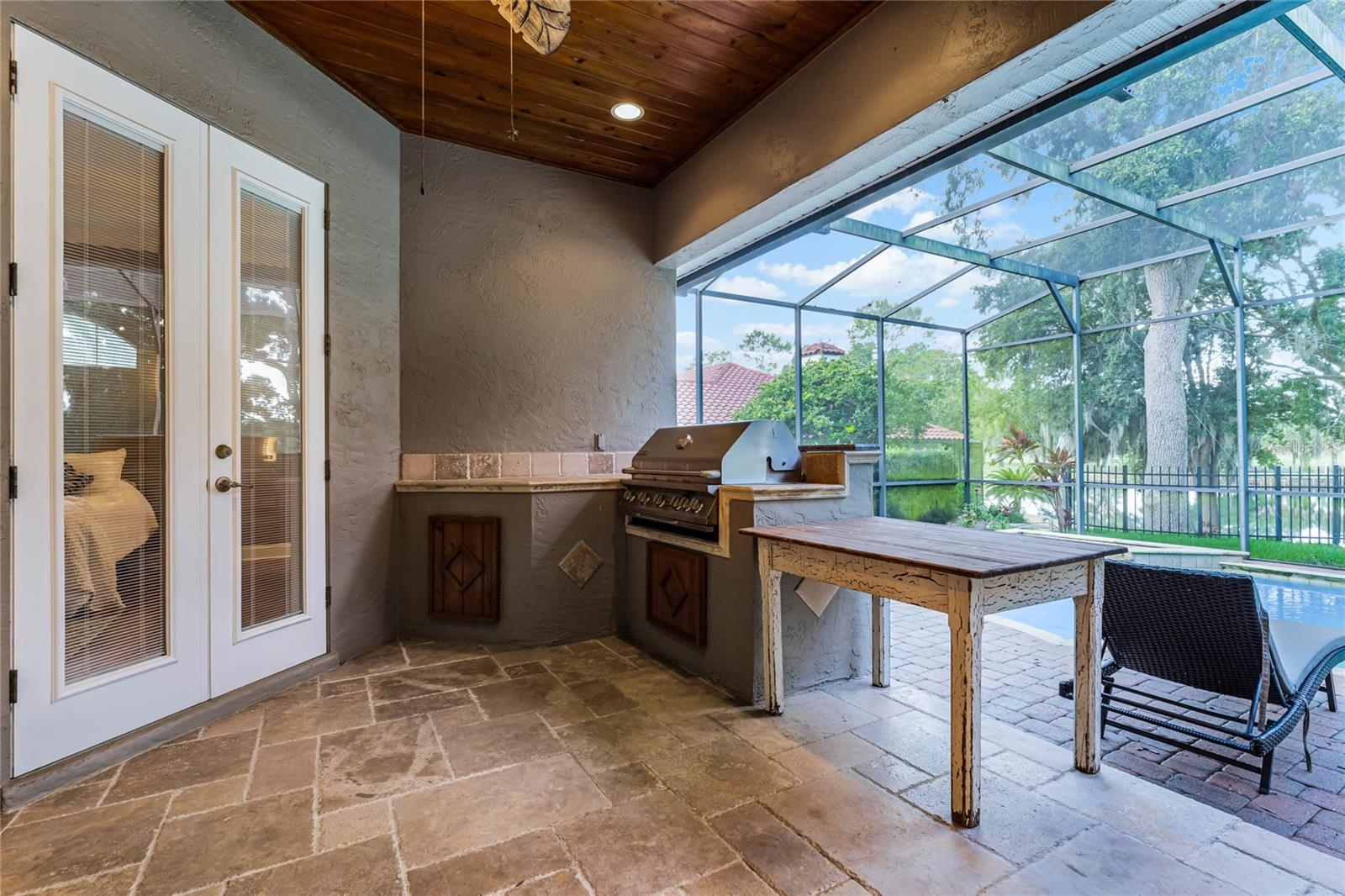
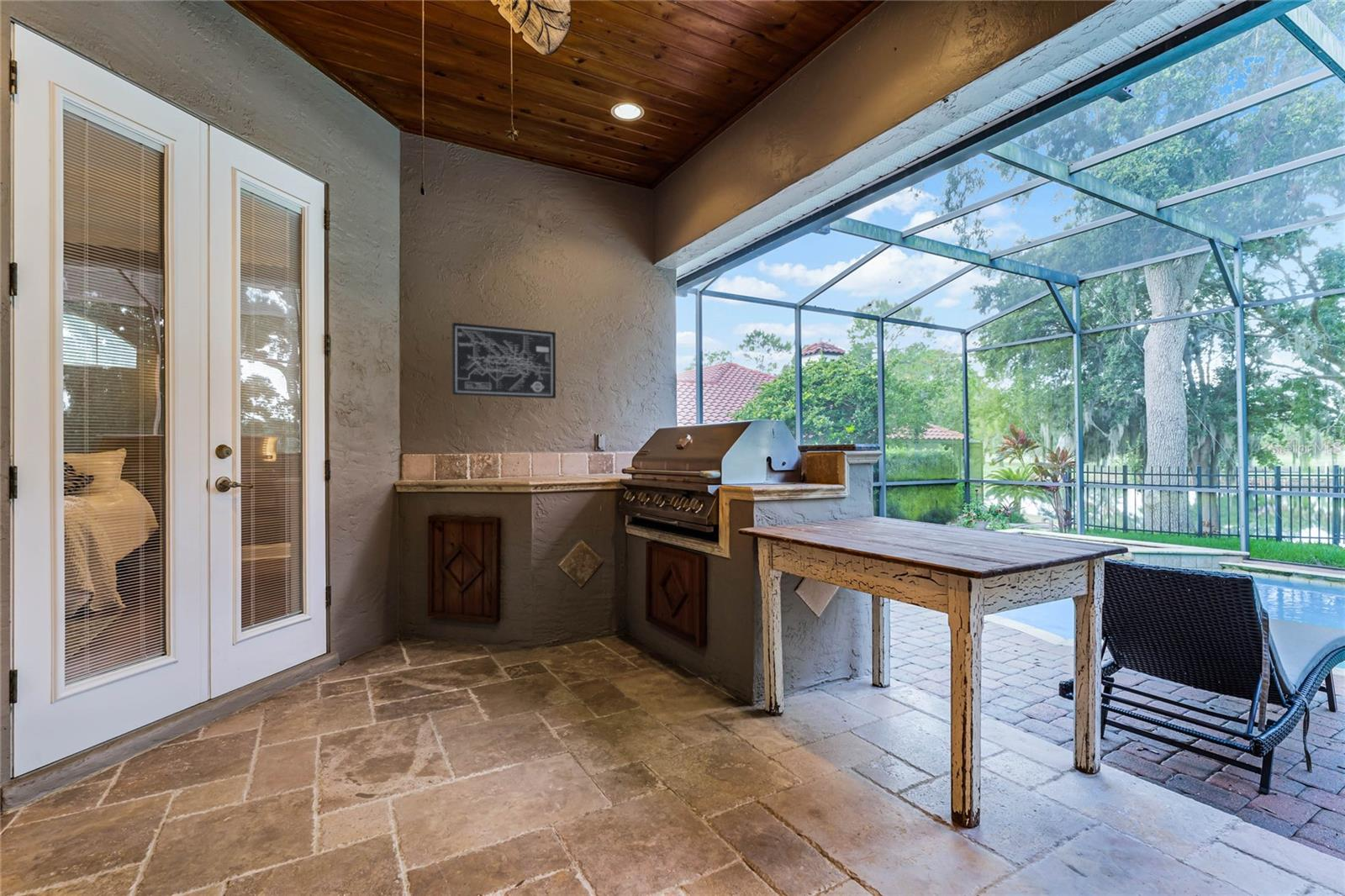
+ wall art [451,322,556,399]
